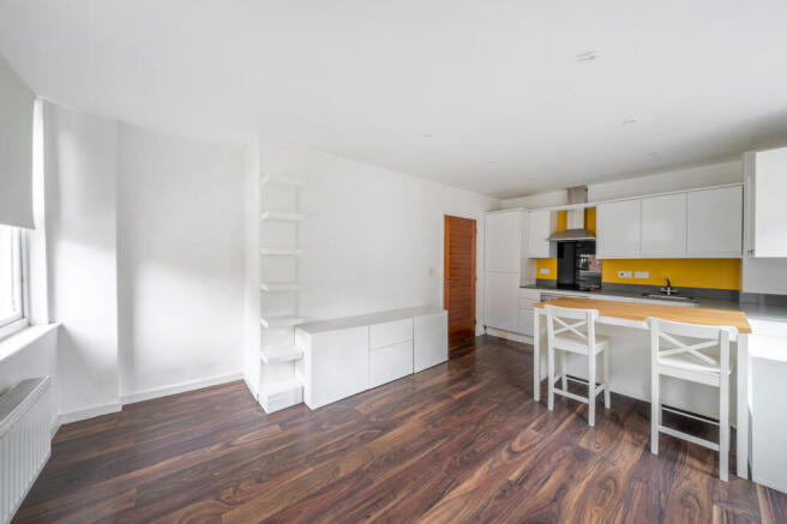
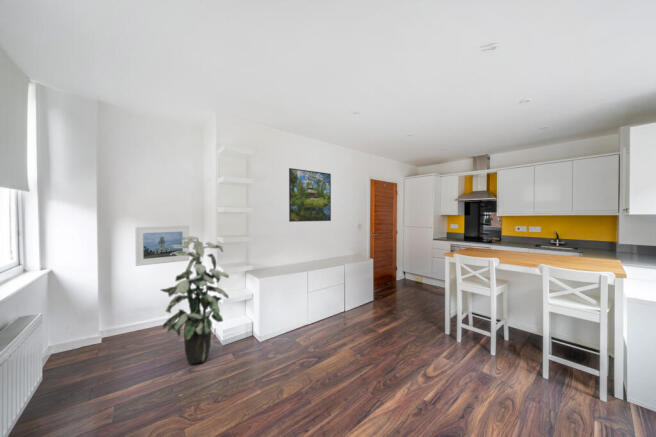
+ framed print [288,167,332,223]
+ indoor plant [159,235,230,365]
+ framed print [134,225,190,267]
